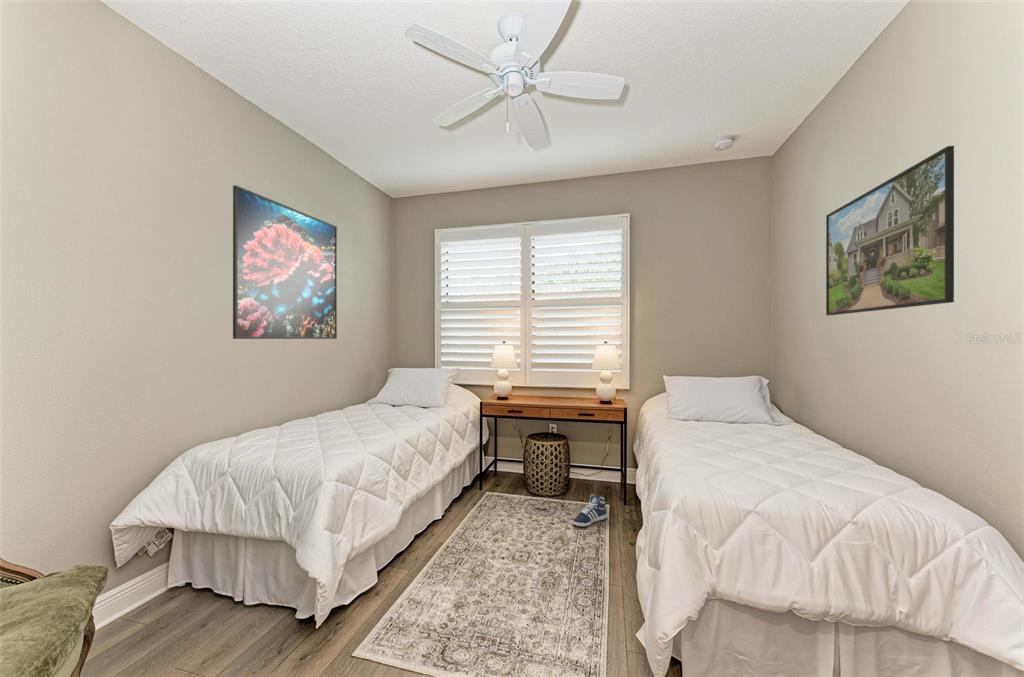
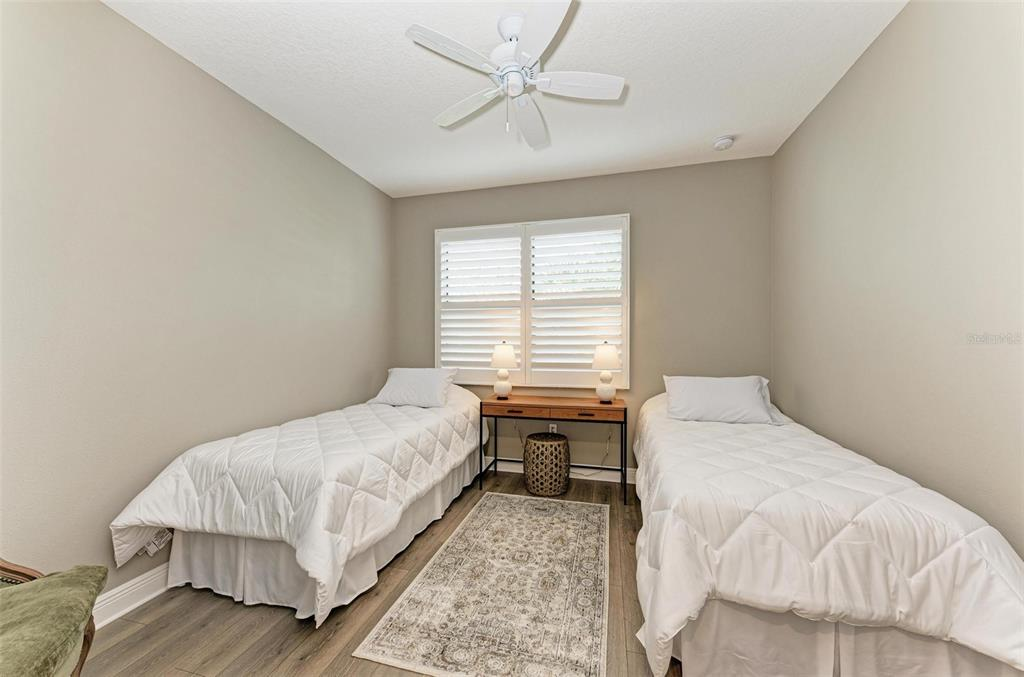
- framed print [232,184,338,340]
- sneaker [572,493,608,528]
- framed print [825,145,955,316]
